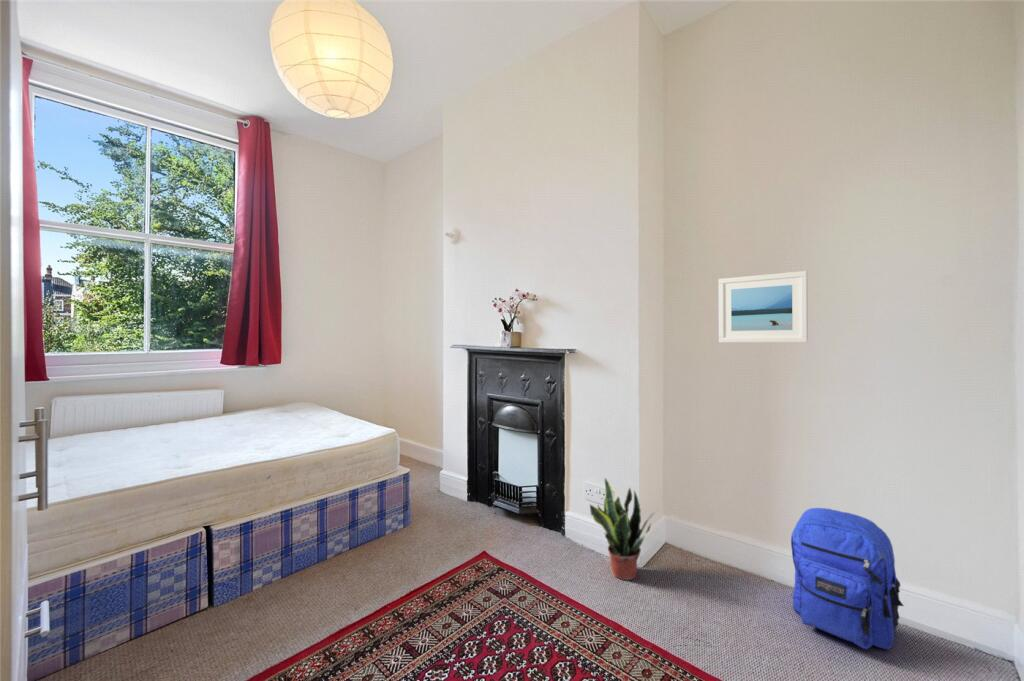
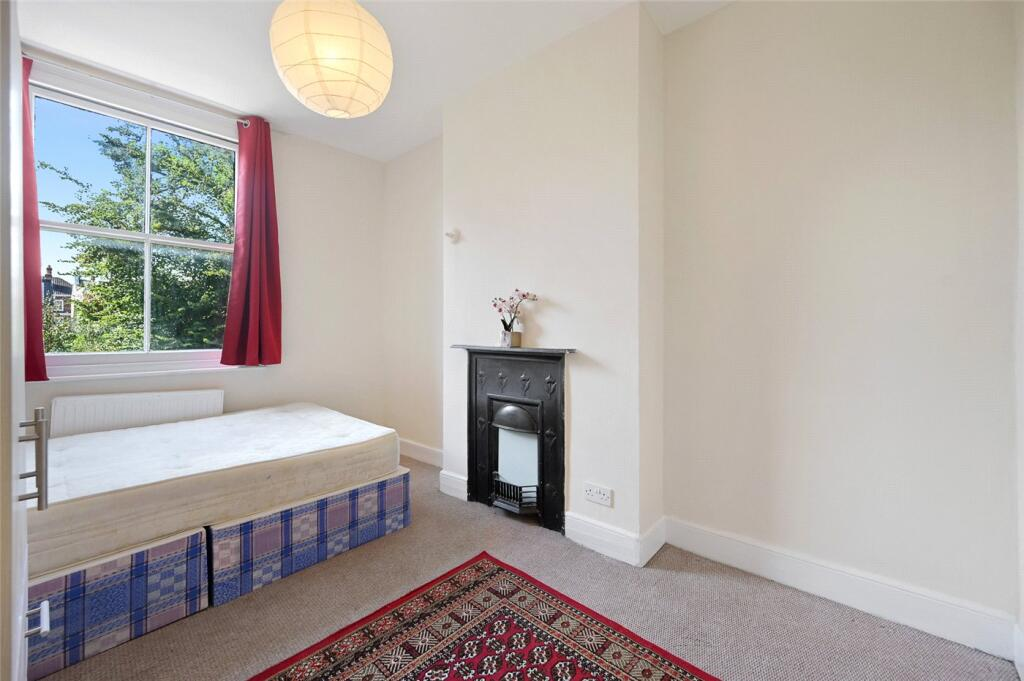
- backpack [790,507,905,651]
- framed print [718,270,809,343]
- potted plant [589,477,660,581]
